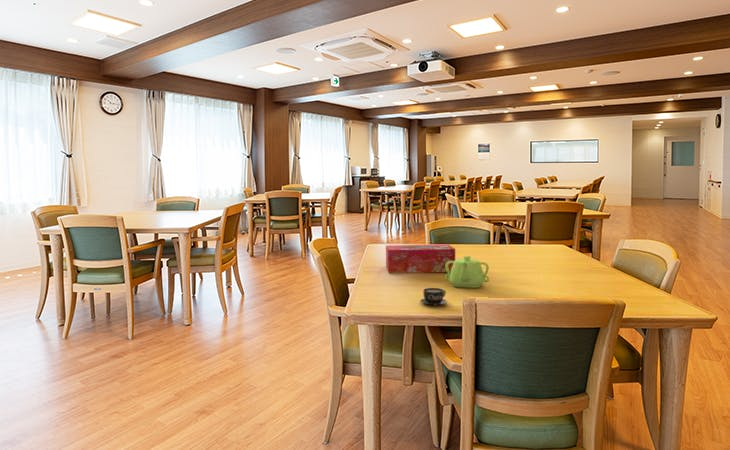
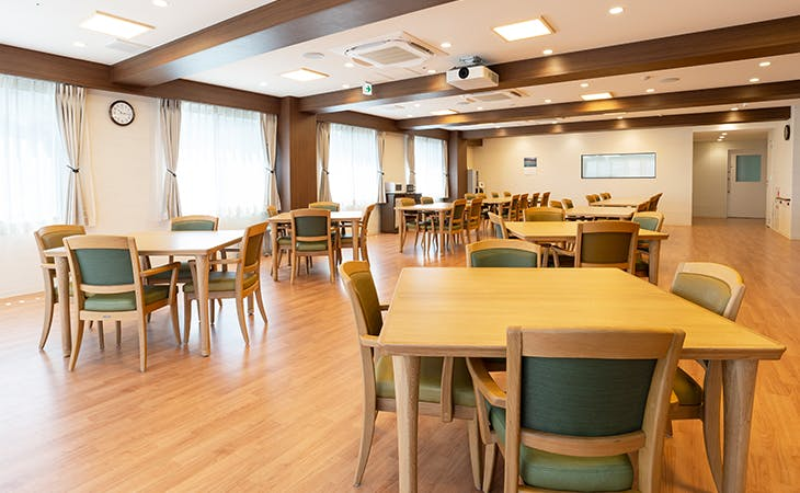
- teapot [444,255,490,289]
- tissue box [385,244,456,274]
- teacup [419,287,448,306]
